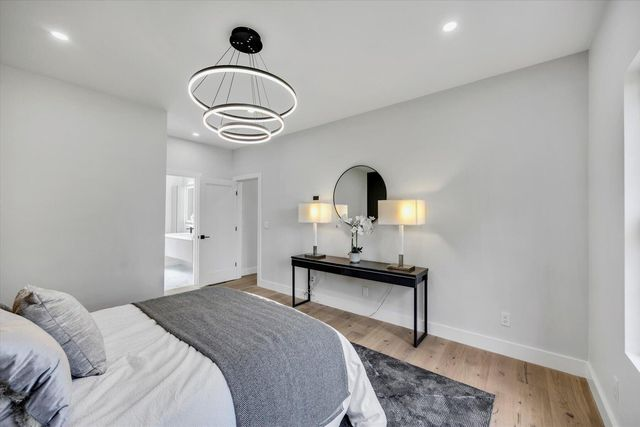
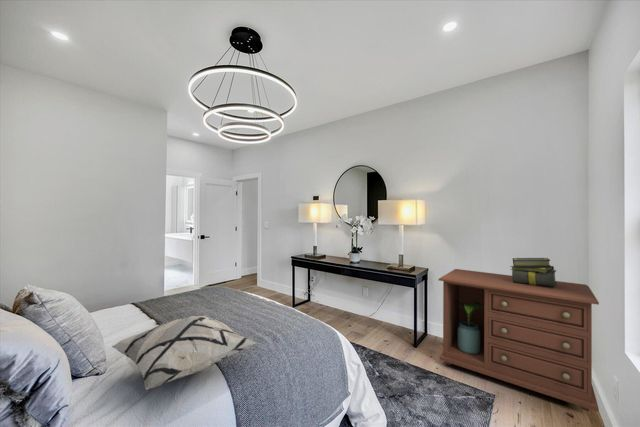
+ dresser [438,268,600,413]
+ stack of books [509,257,557,287]
+ decorative pillow [111,315,256,391]
